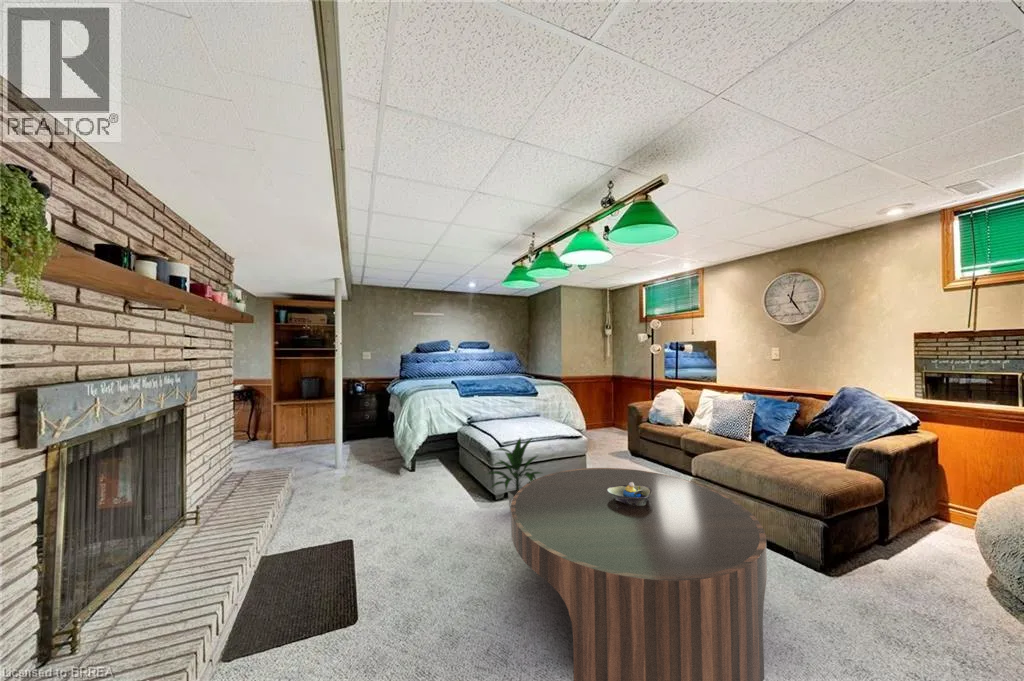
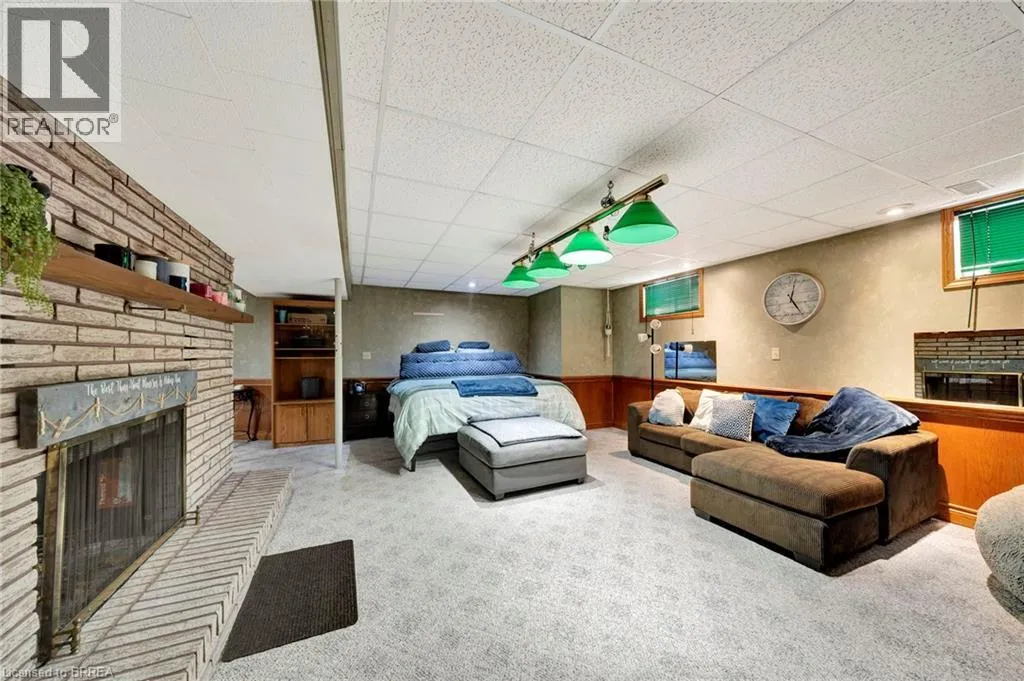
- coffee table [510,467,768,681]
- indoor plant [484,436,542,512]
- decorative bowl [607,482,652,506]
